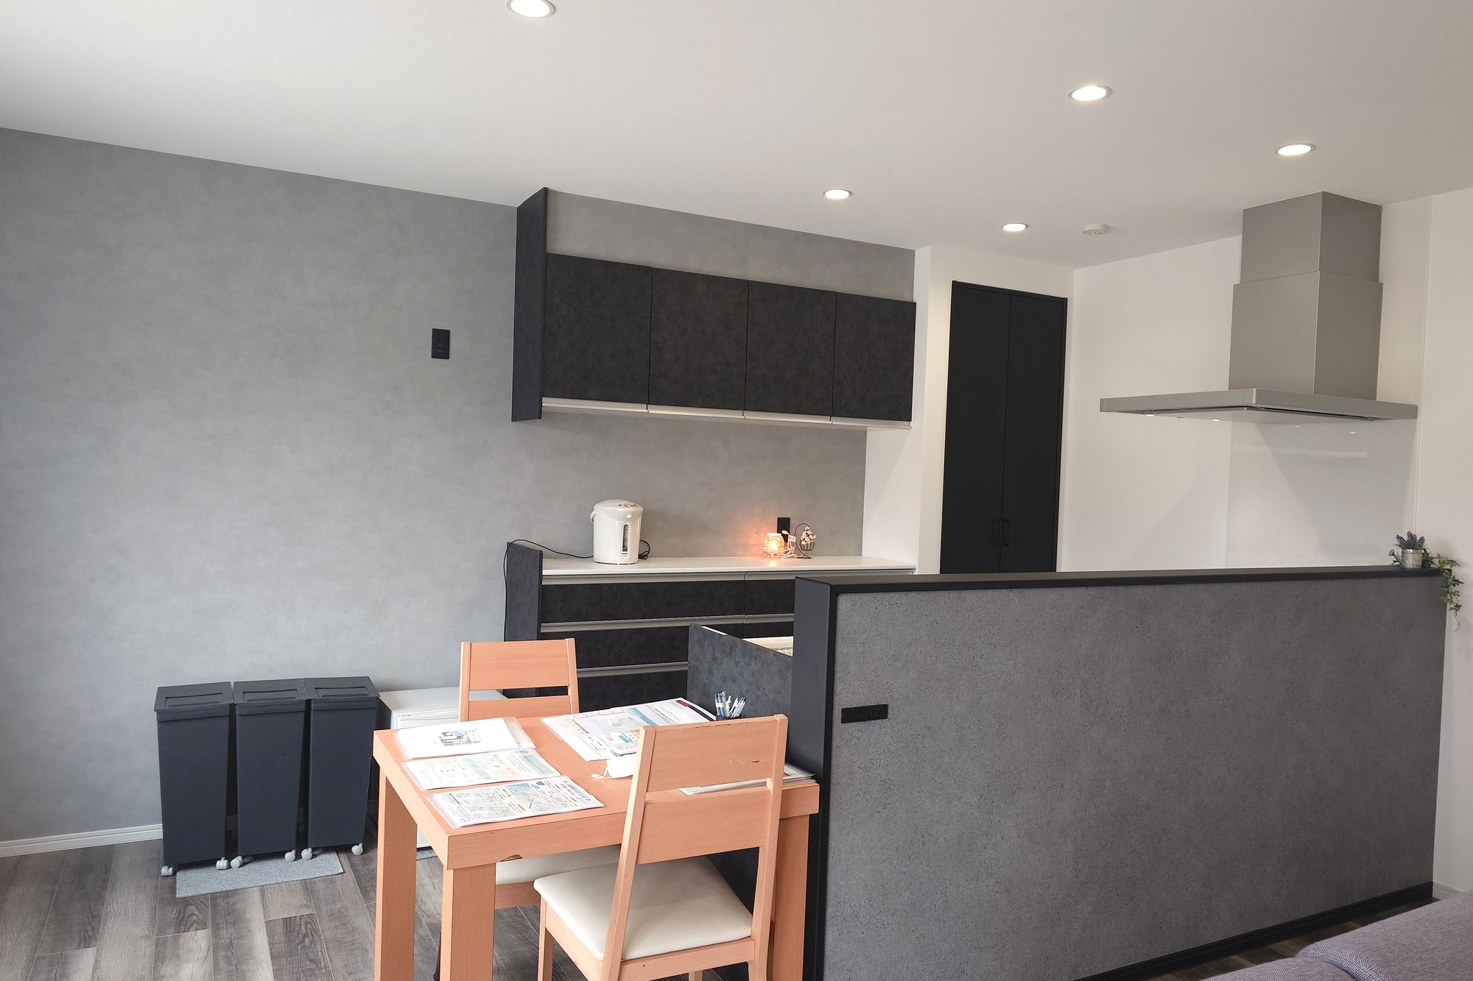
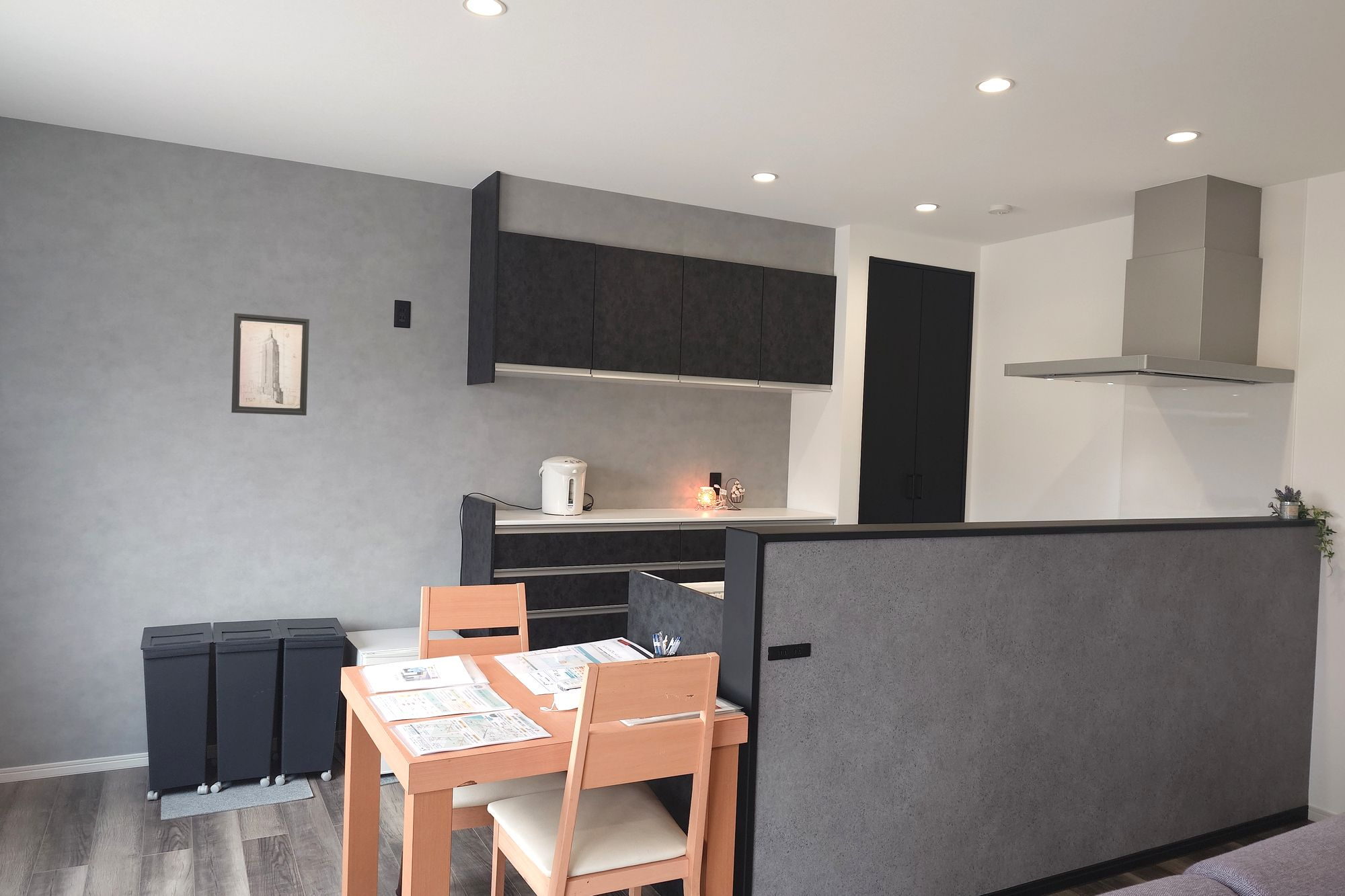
+ wall art [231,313,310,416]
